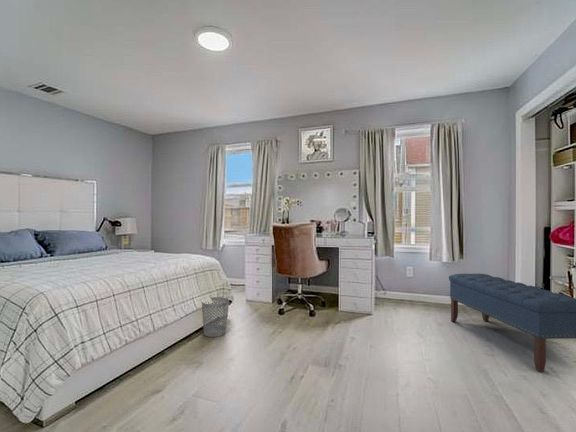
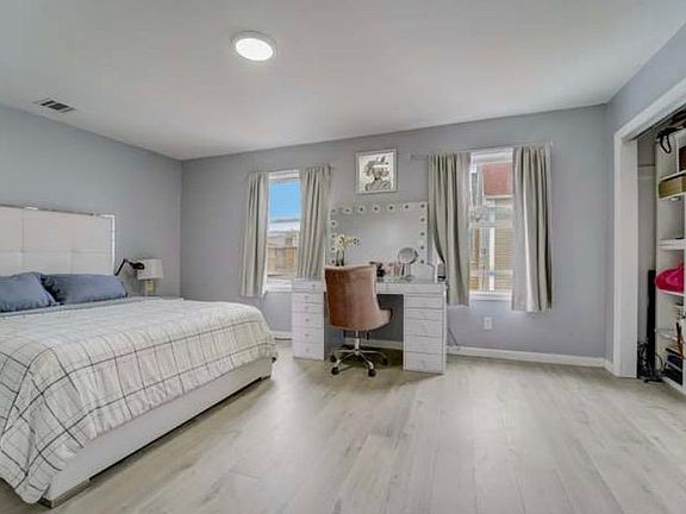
- bench [448,273,576,373]
- wastebasket [201,296,229,338]
